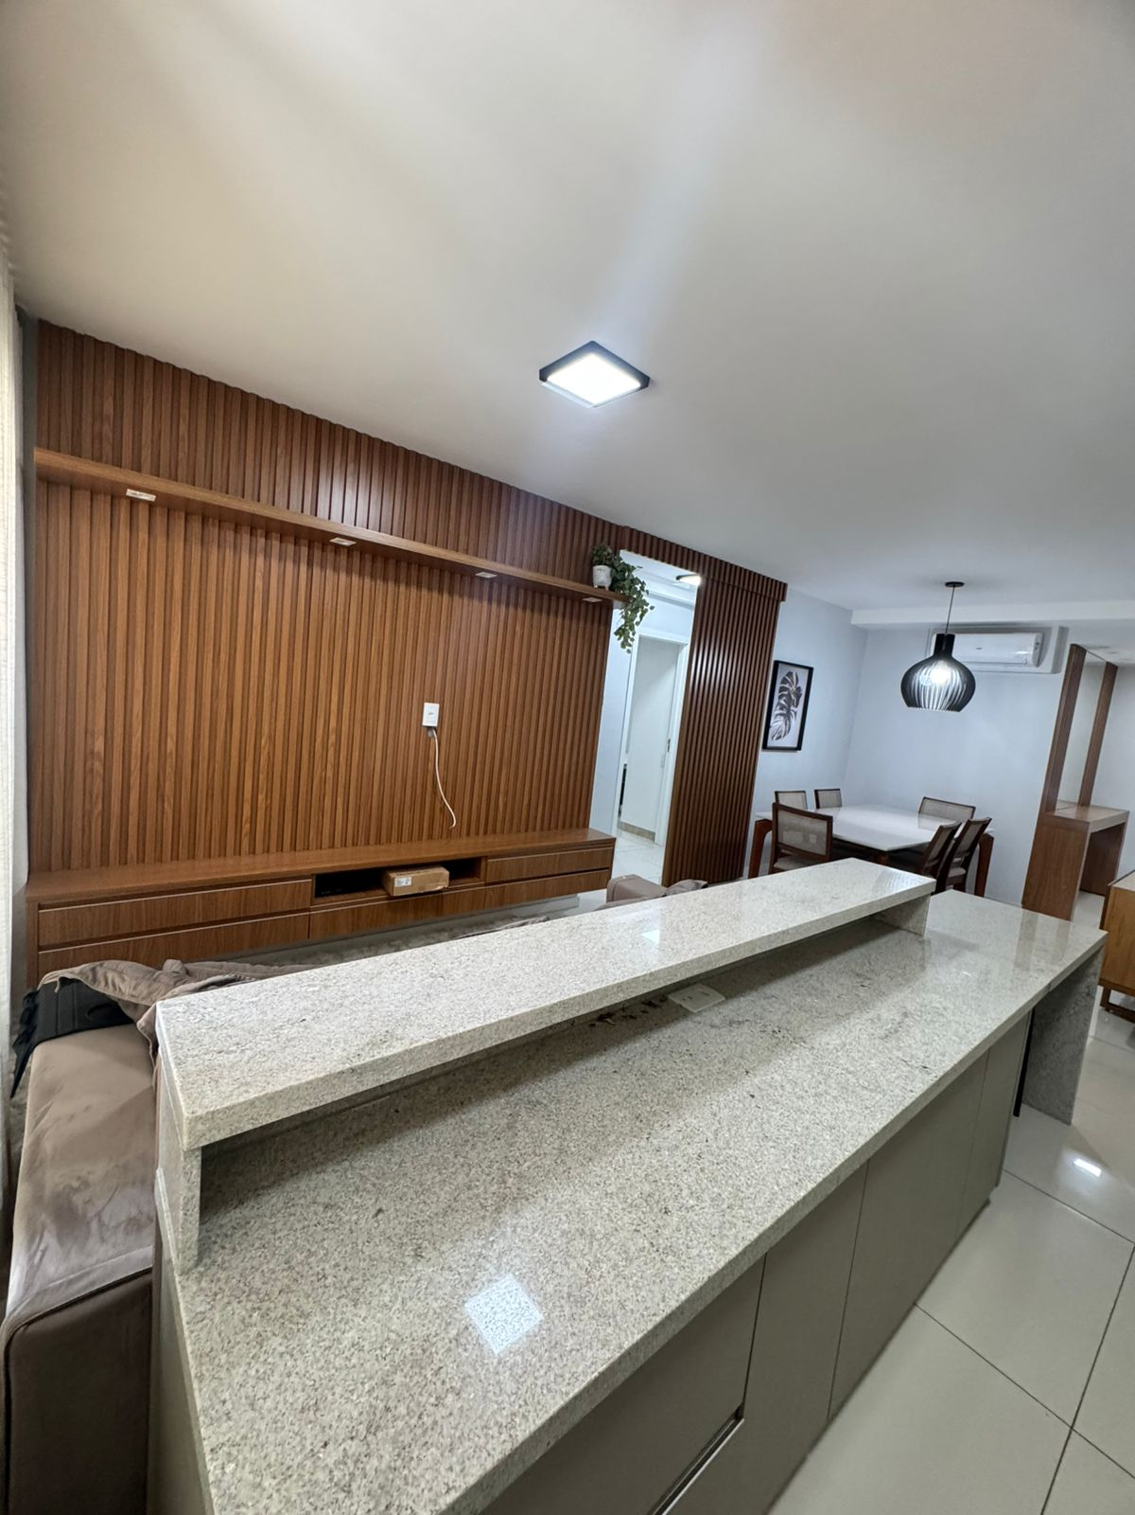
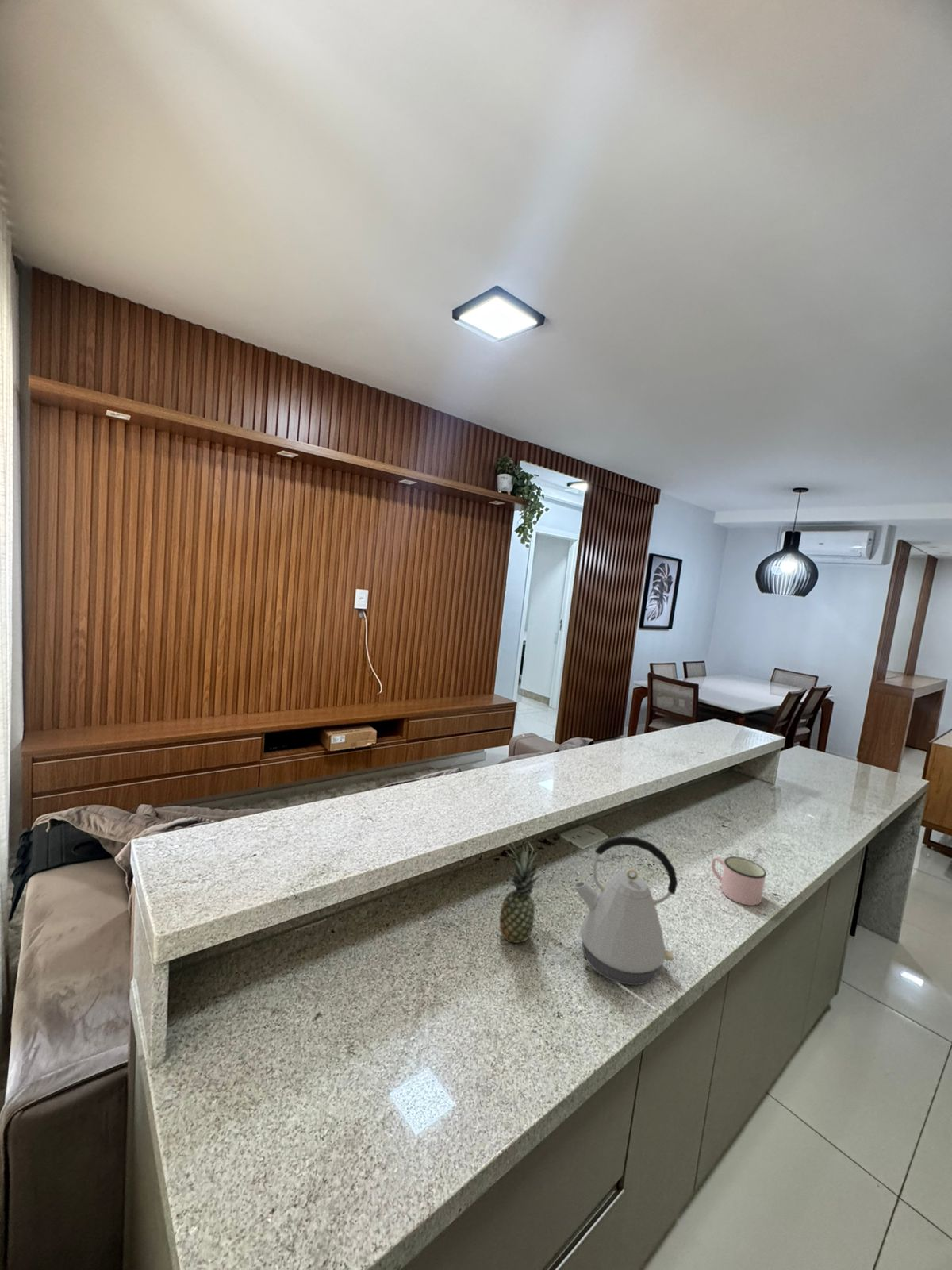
+ fruit [498,836,544,944]
+ mug [711,856,767,906]
+ kettle [573,835,678,986]
